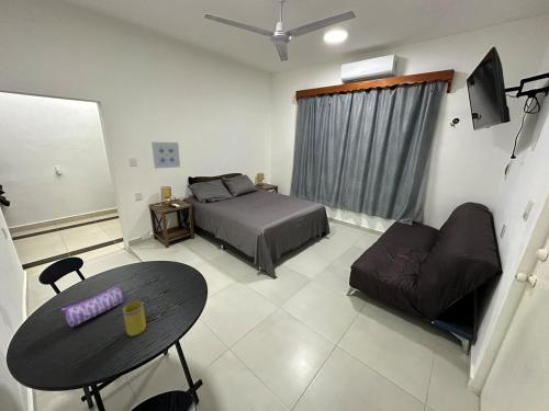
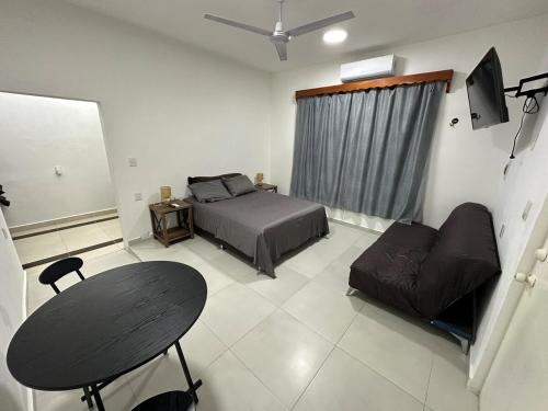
- wall art [150,141,181,170]
- mug [122,300,147,336]
- pencil case [60,283,124,328]
